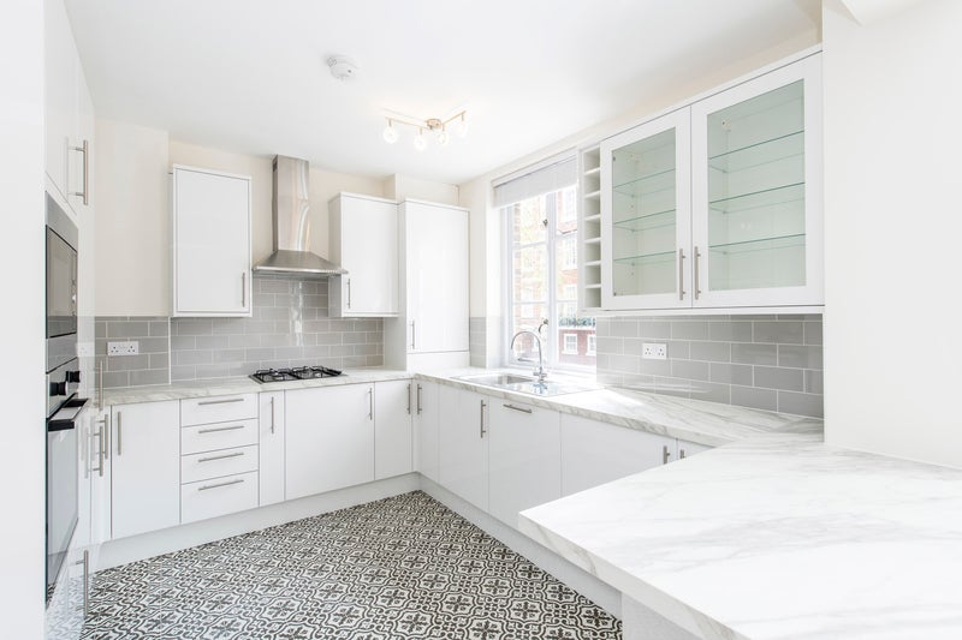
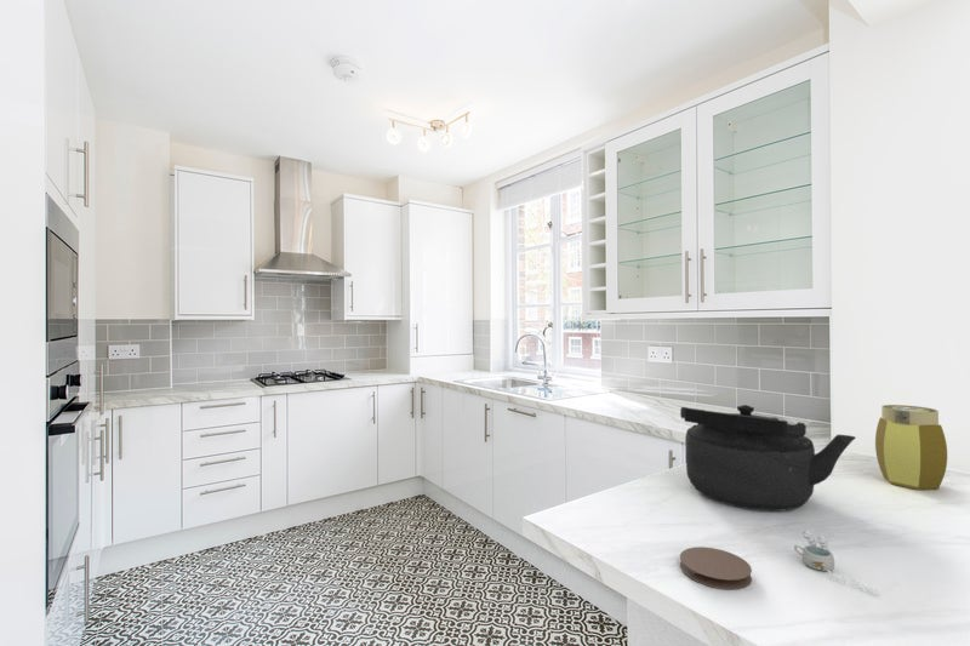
+ cup [793,530,881,596]
+ kettle [679,404,857,513]
+ jar [874,404,948,491]
+ coaster [679,545,753,590]
